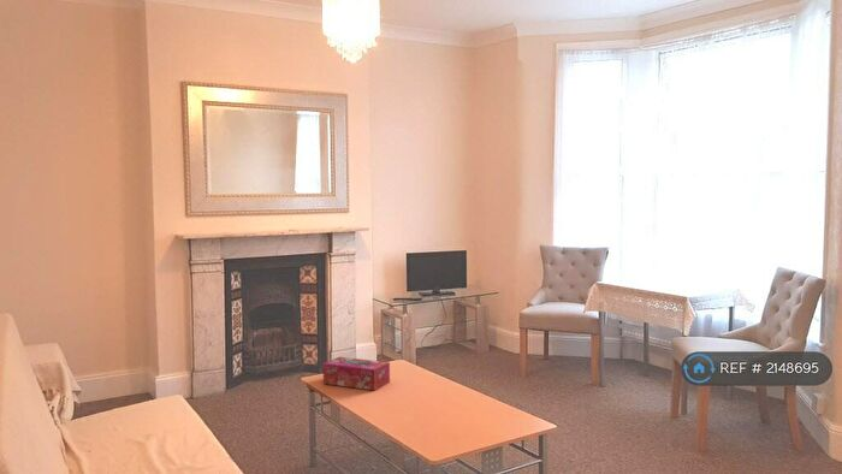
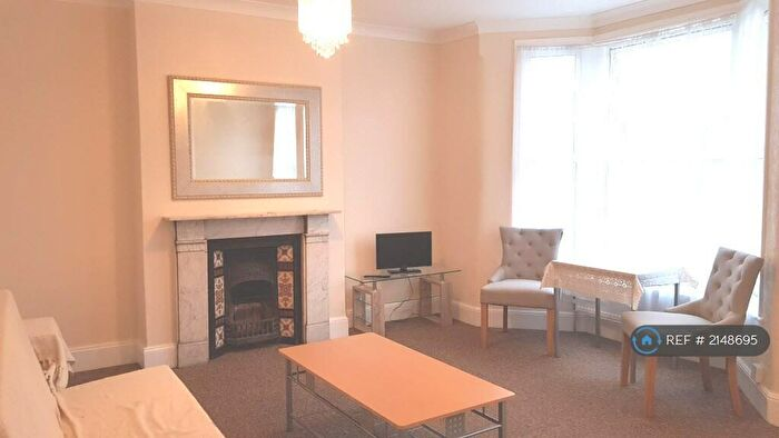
- tissue box [322,356,391,391]
